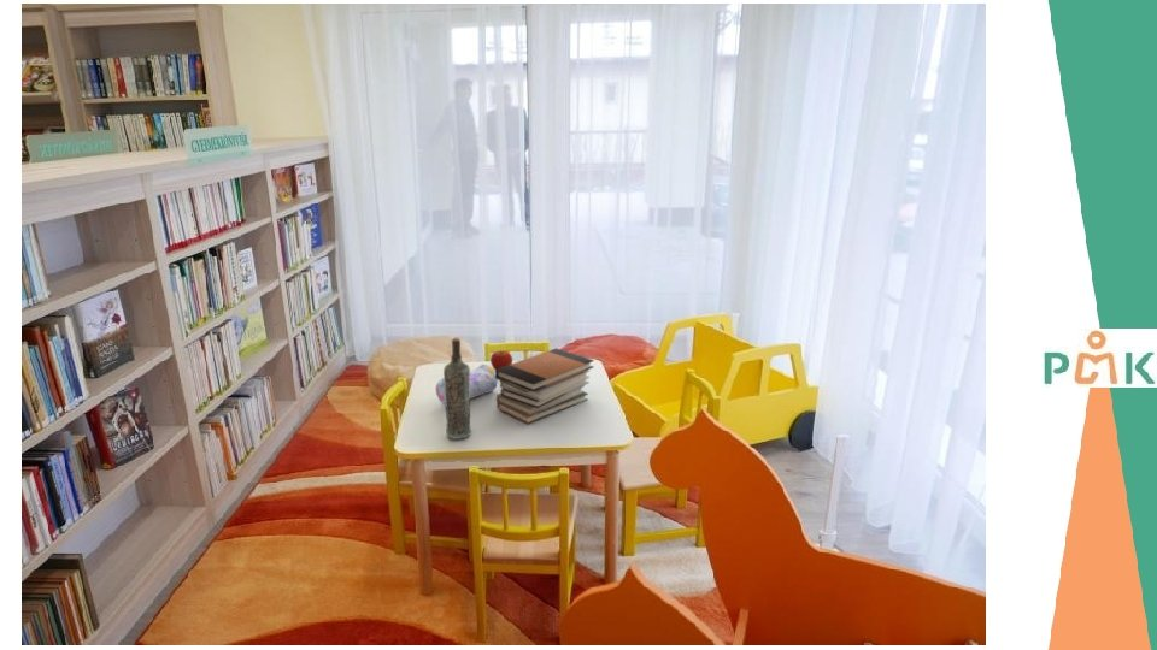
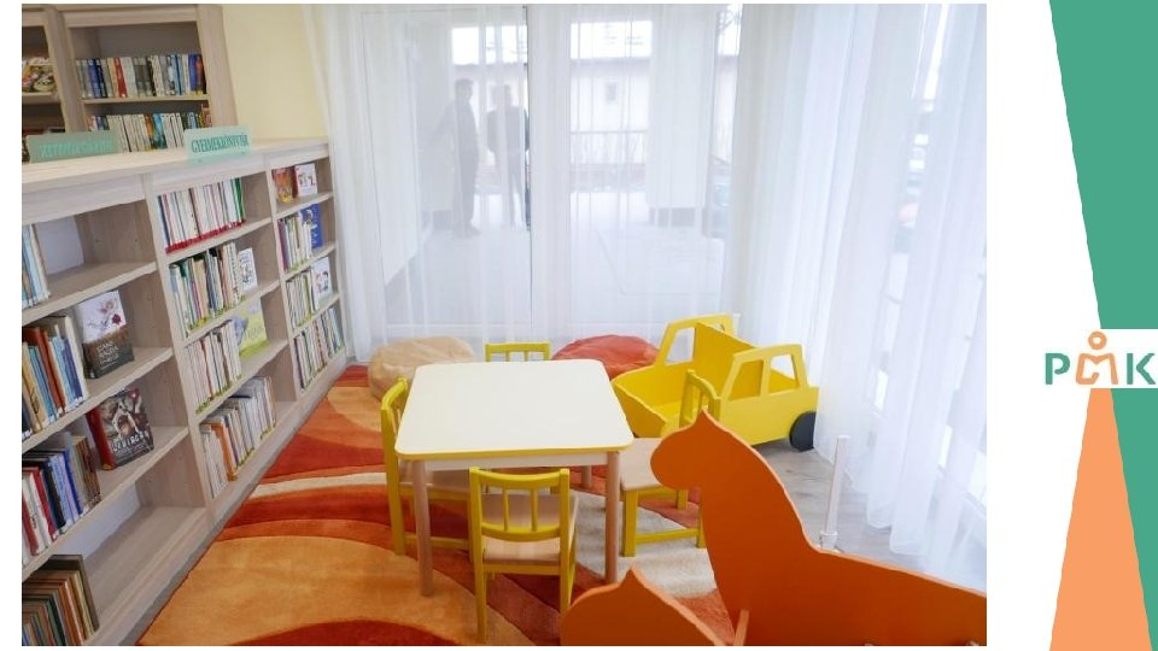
- book stack [494,347,595,425]
- bottle [442,336,471,441]
- apple [489,349,513,371]
- pencil case [435,364,499,408]
